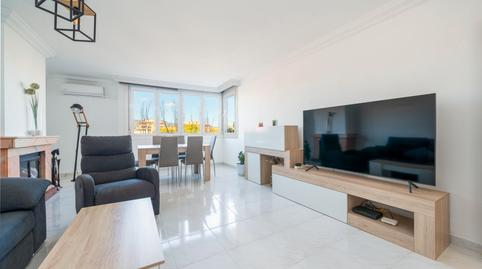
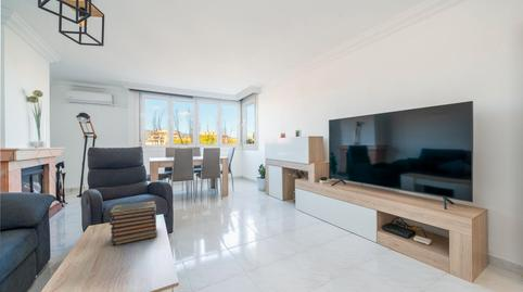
+ book stack [107,200,158,247]
